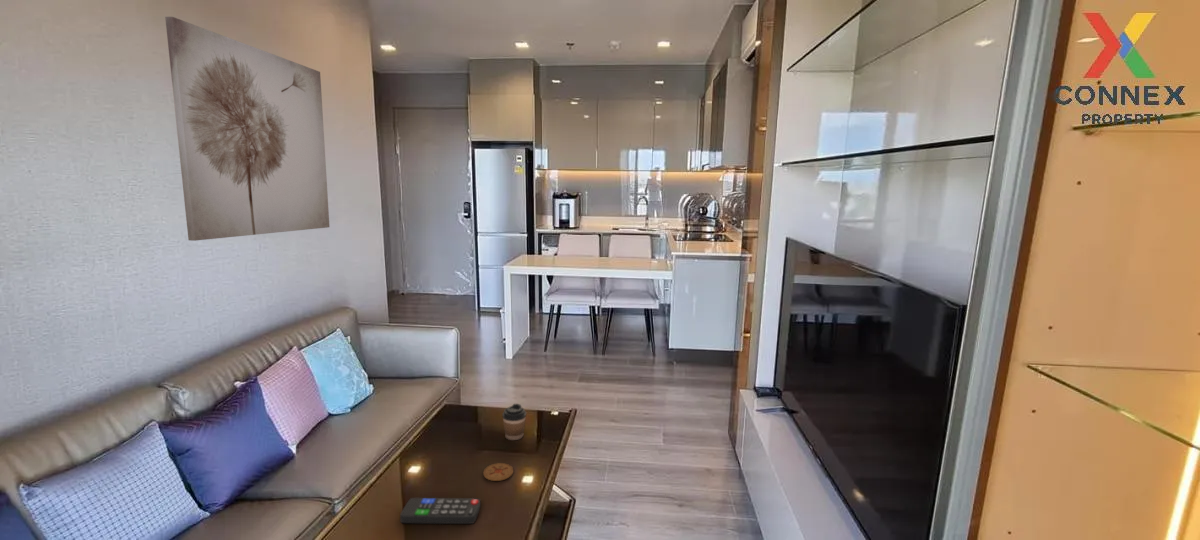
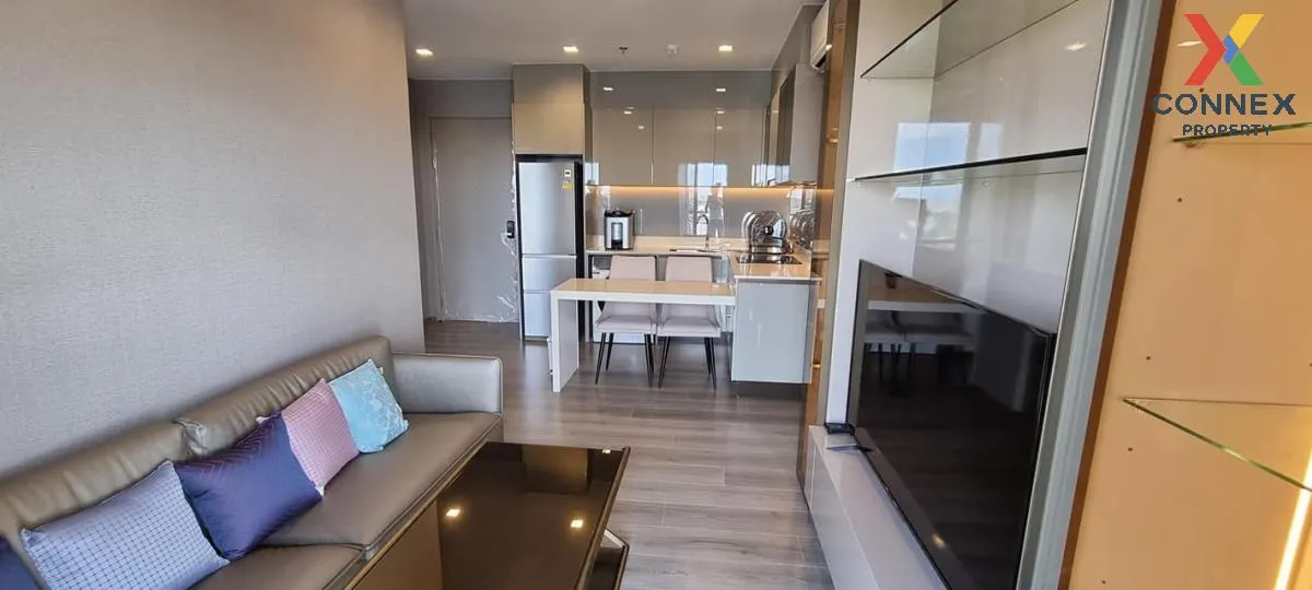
- wall art [164,16,330,242]
- coffee cup [501,403,527,441]
- remote control [399,497,481,525]
- coaster [483,462,514,482]
